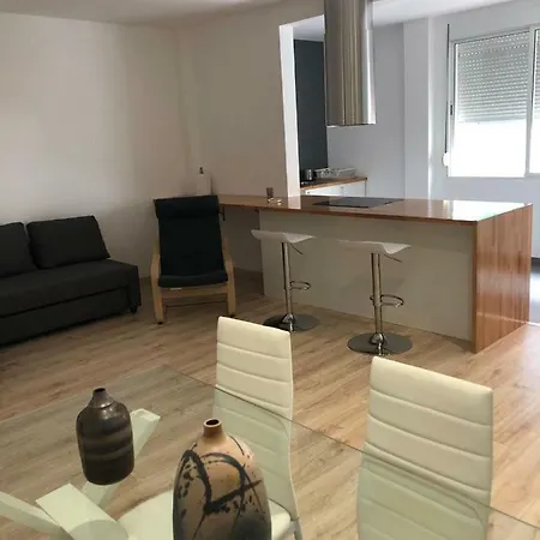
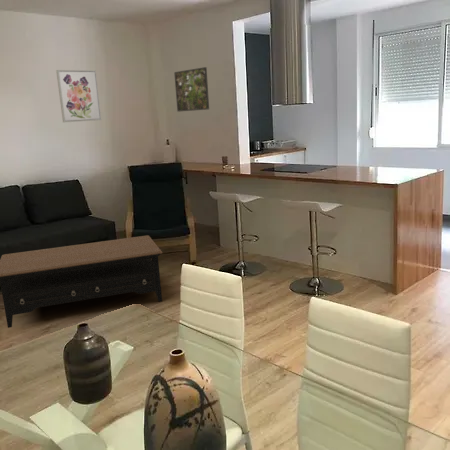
+ coffee table [0,234,164,329]
+ wall art [55,69,102,123]
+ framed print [173,66,210,113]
